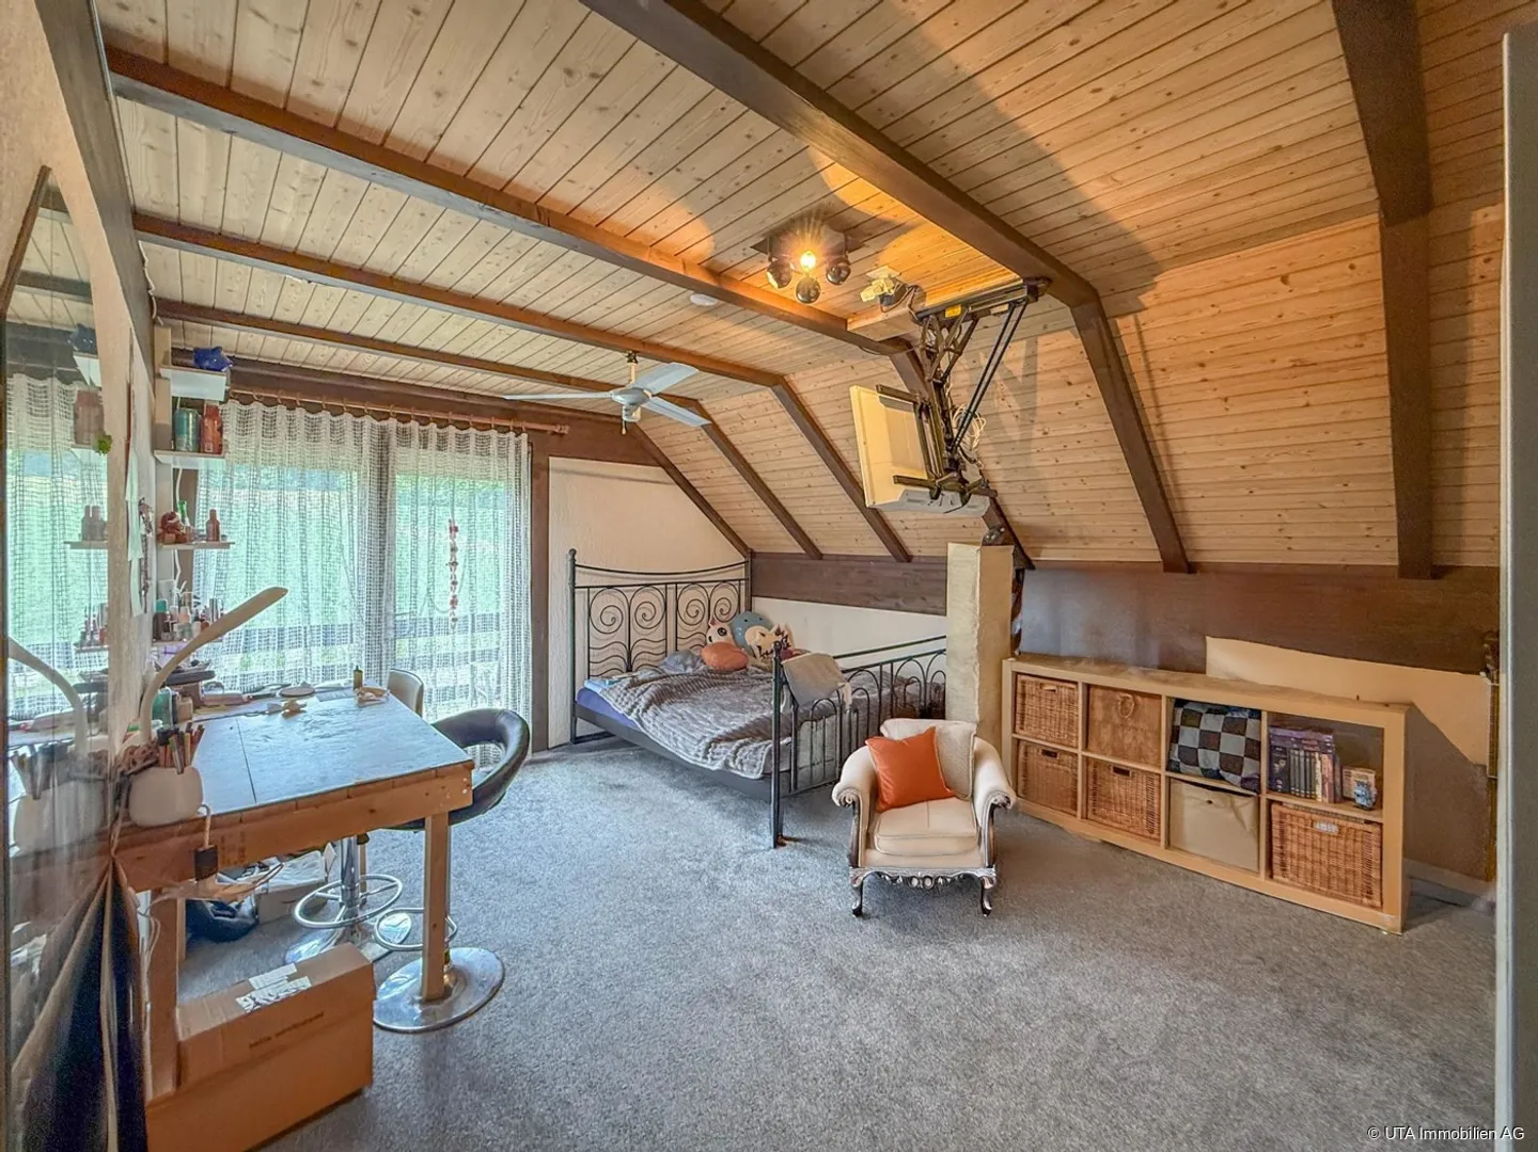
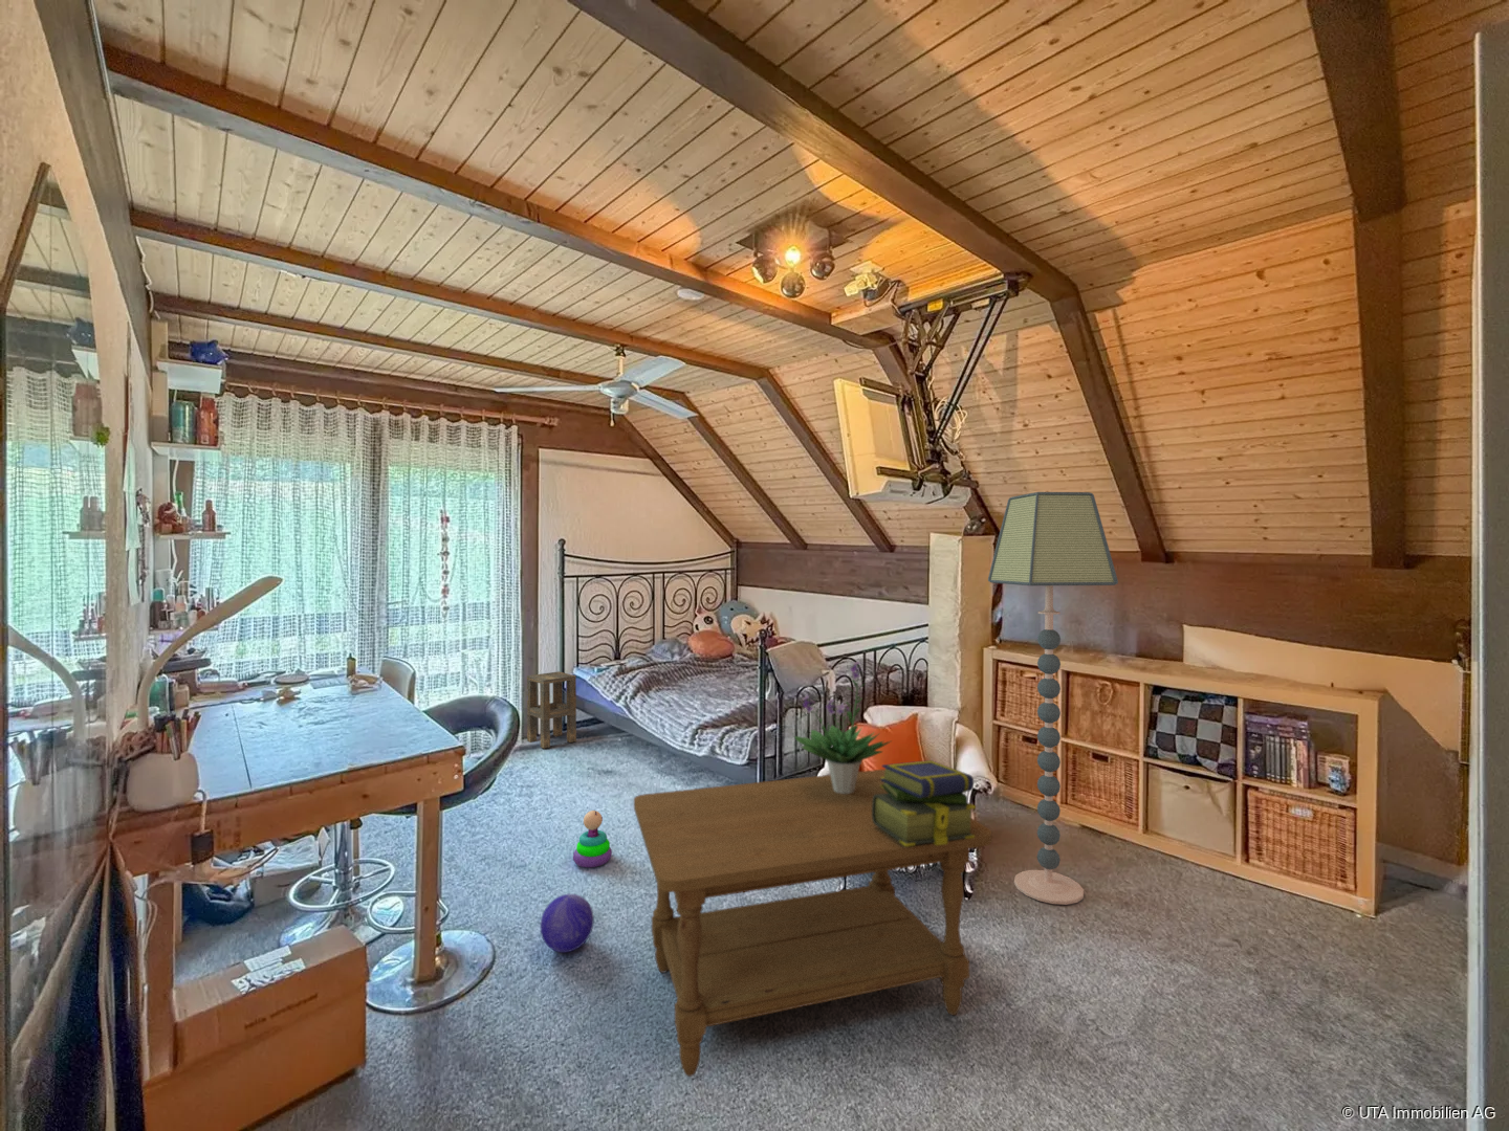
+ coffee table [633,769,992,1078]
+ stacking toy [573,809,613,868]
+ side table [526,670,577,748]
+ stack of books [872,759,977,846]
+ floor lamp [987,491,1119,905]
+ potted plant [795,659,892,794]
+ decorative ball [539,893,595,953]
